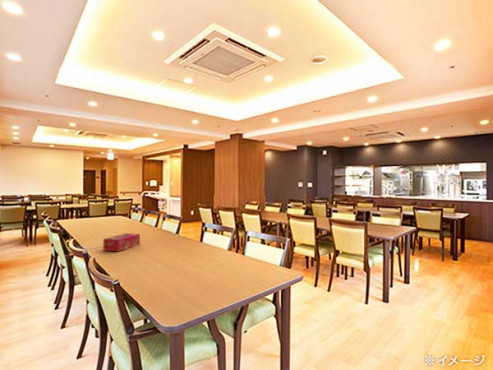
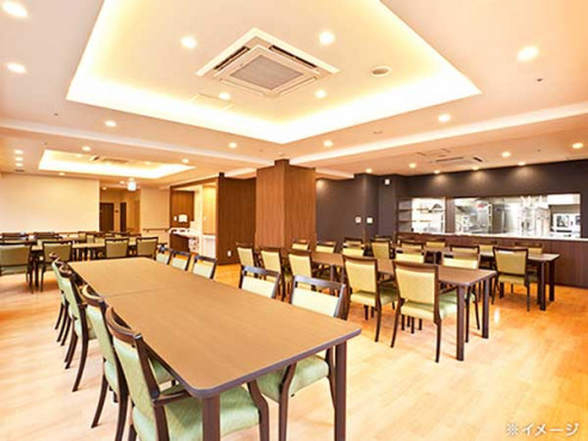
- tissue box [102,232,141,252]
